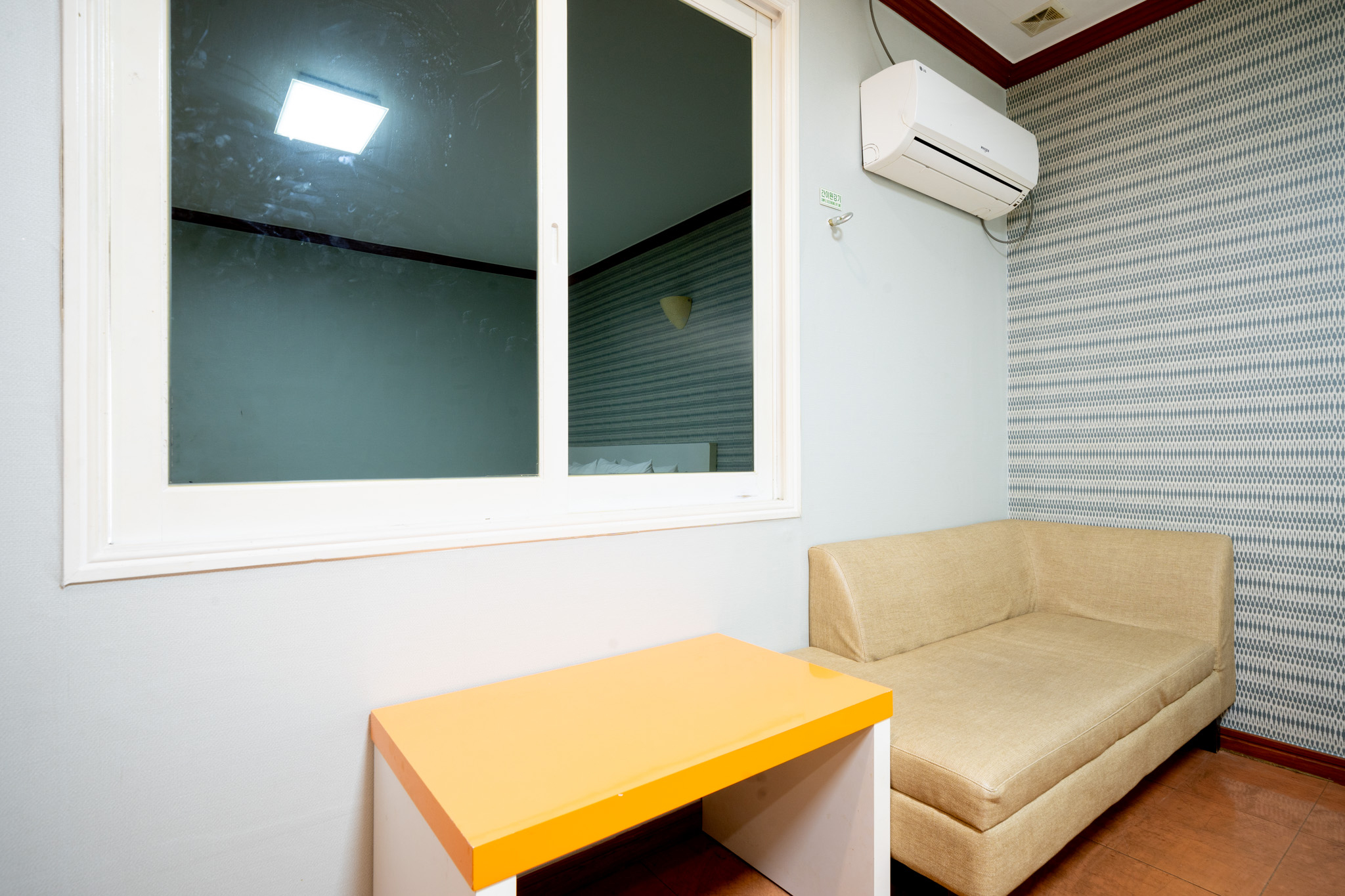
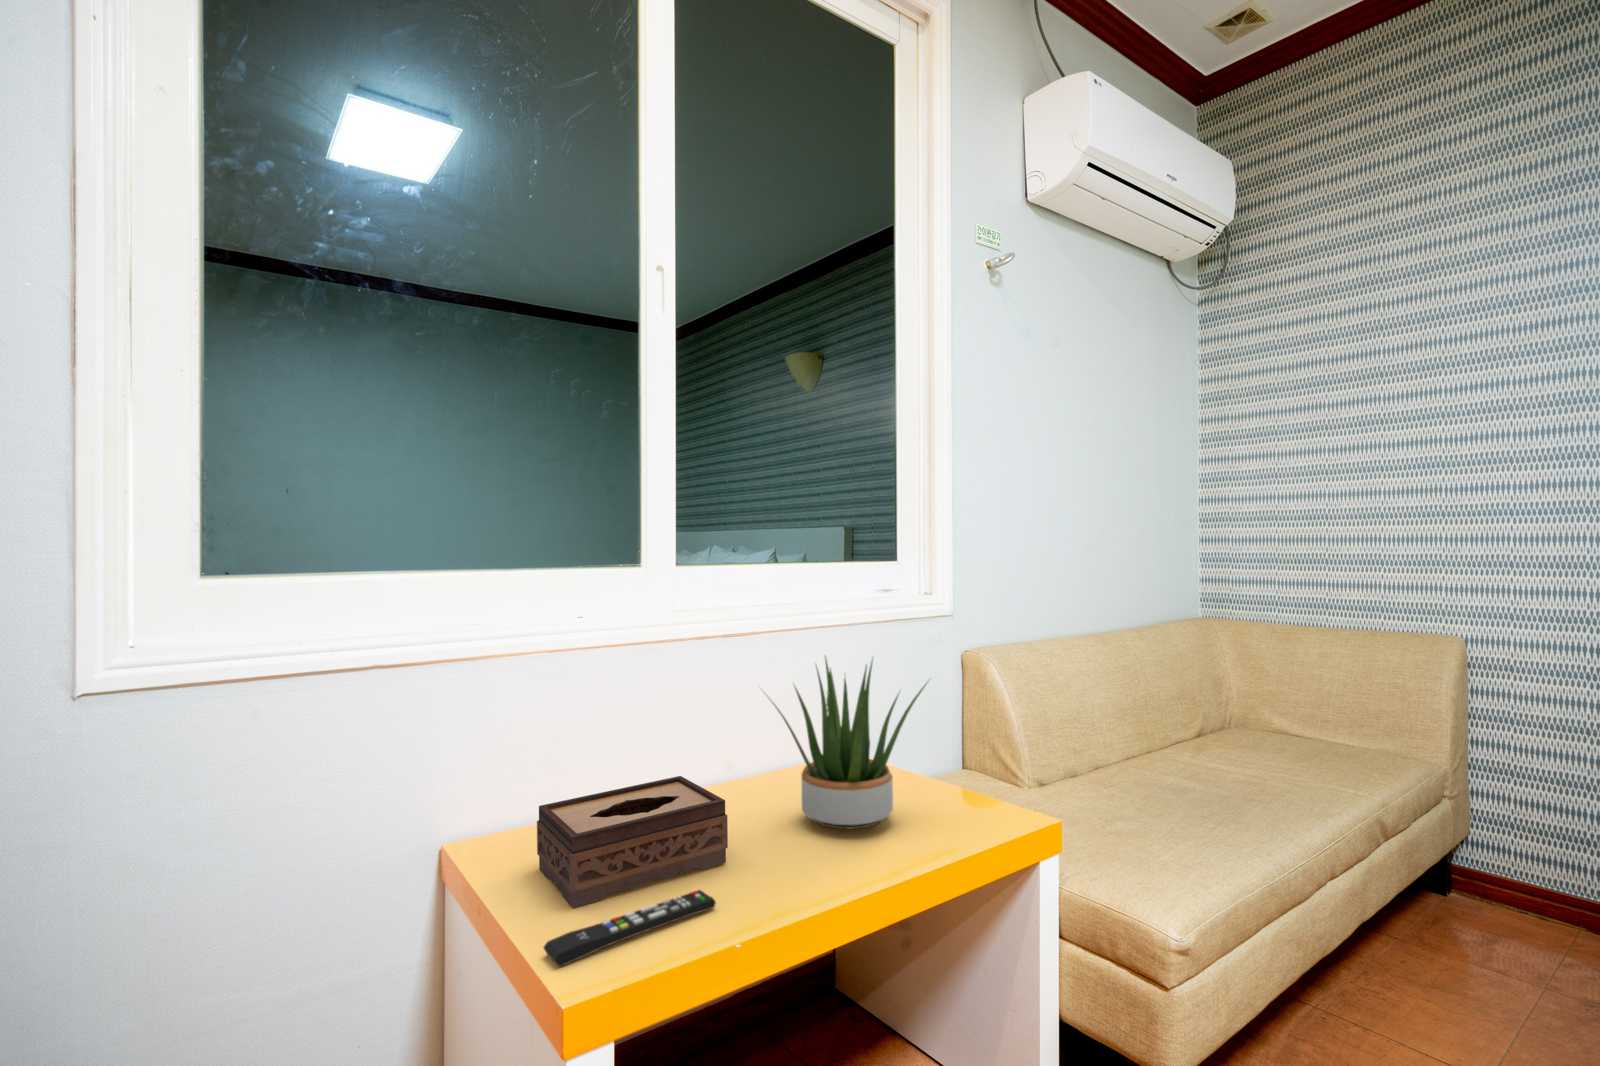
+ tissue box [537,776,728,909]
+ potted plant [757,654,931,830]
+ remote control [542,889,716,968]
